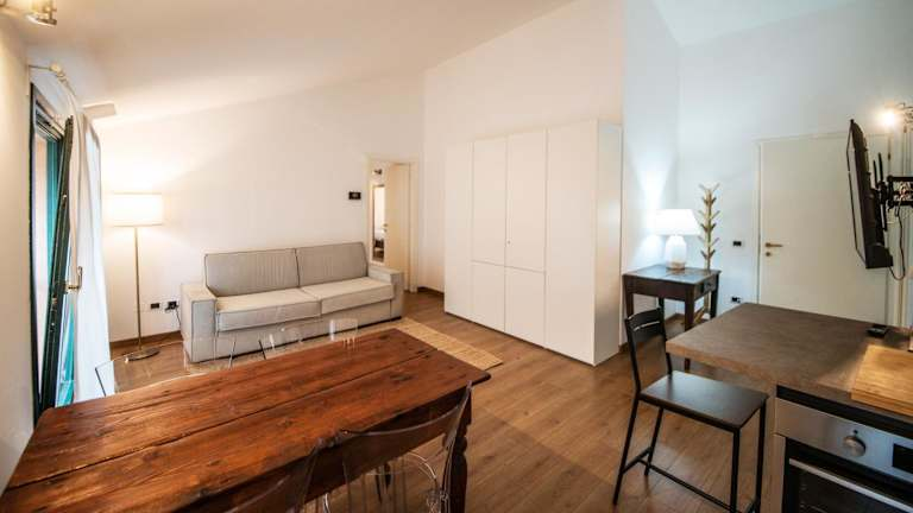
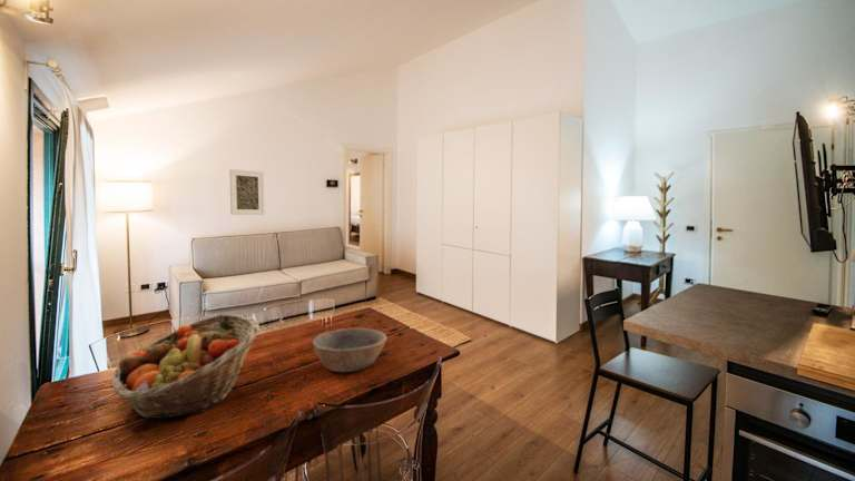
+ bowl [312,327,387,373]
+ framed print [228,168,265,216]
+ fruit basket [110,313,261,420]
